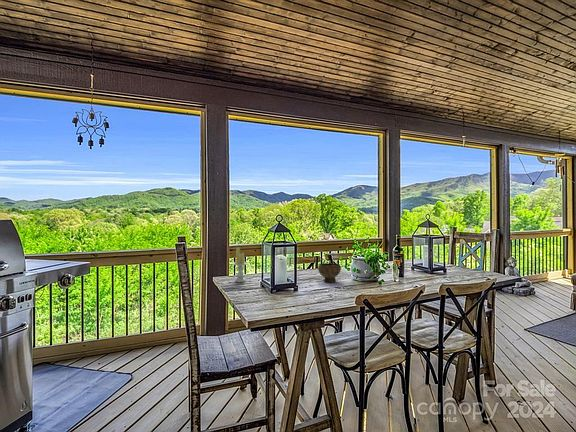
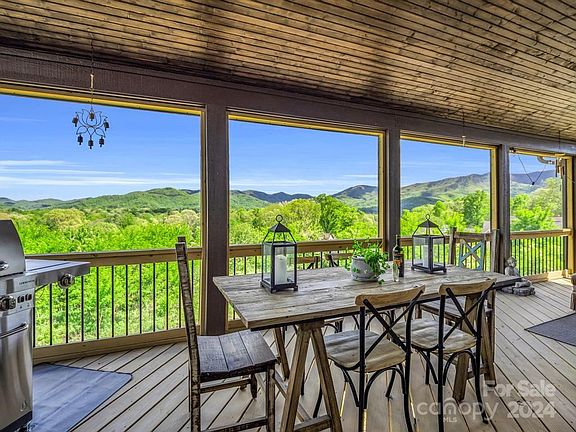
- bowl [317,262,342,283]
- candle [231,247,250,283]
